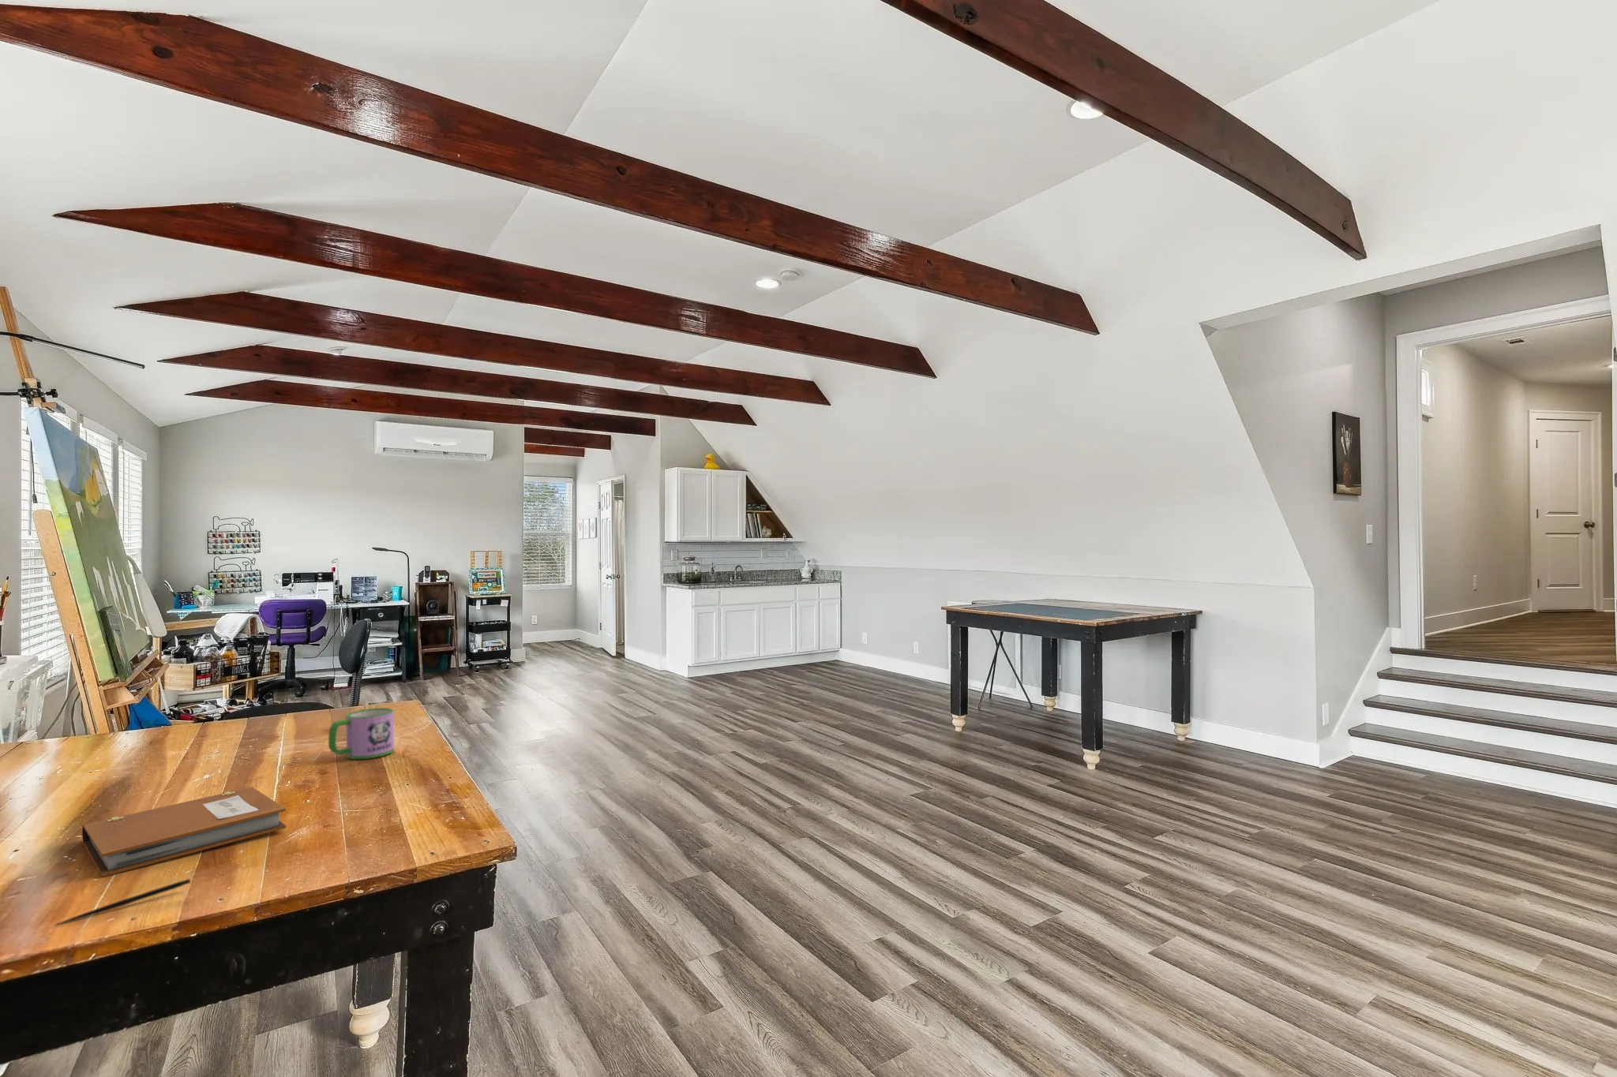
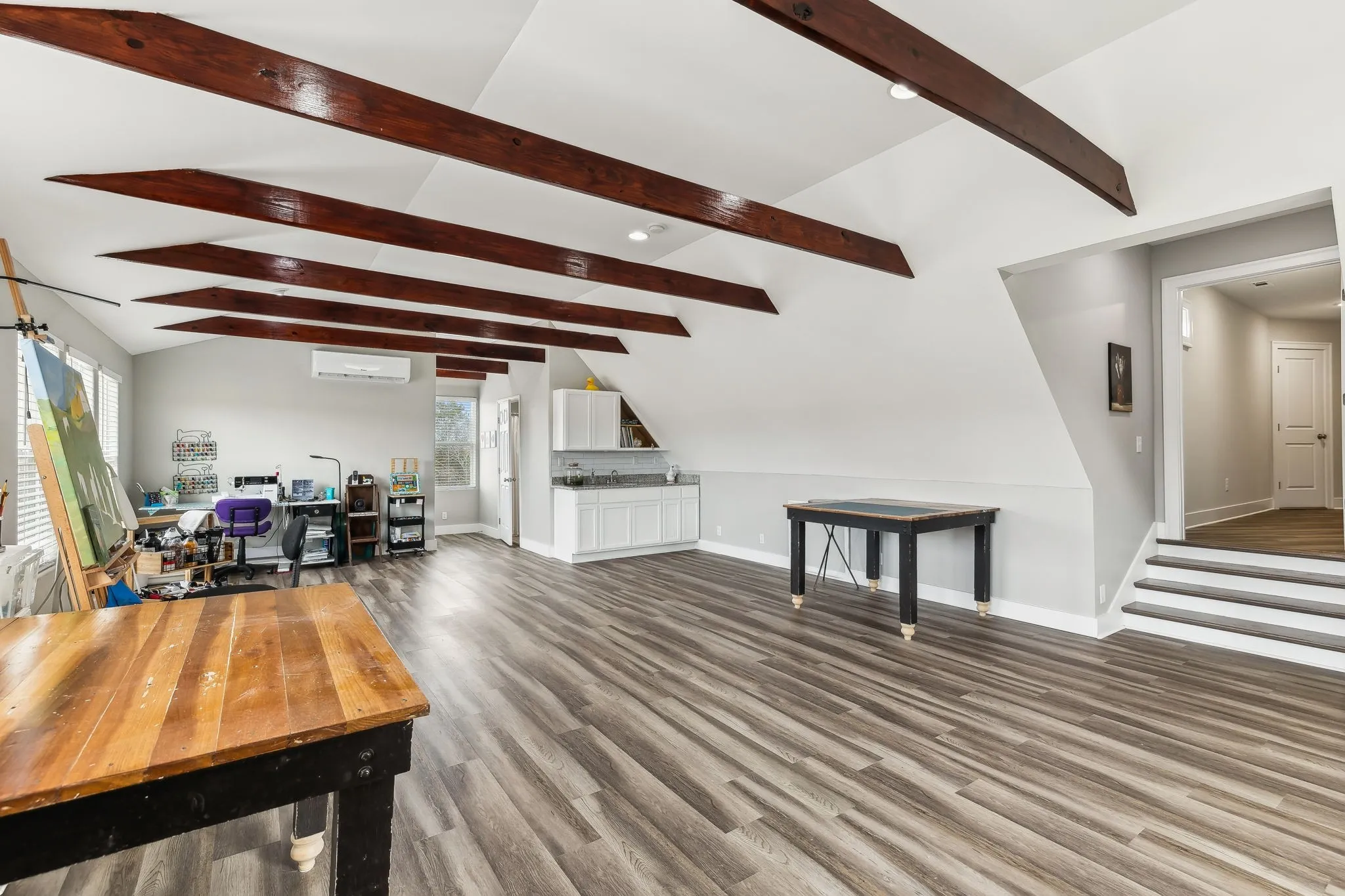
- mug [328,707,394,760]
- notebook [82,786,286,877]
- pen [54,879,191,926]
